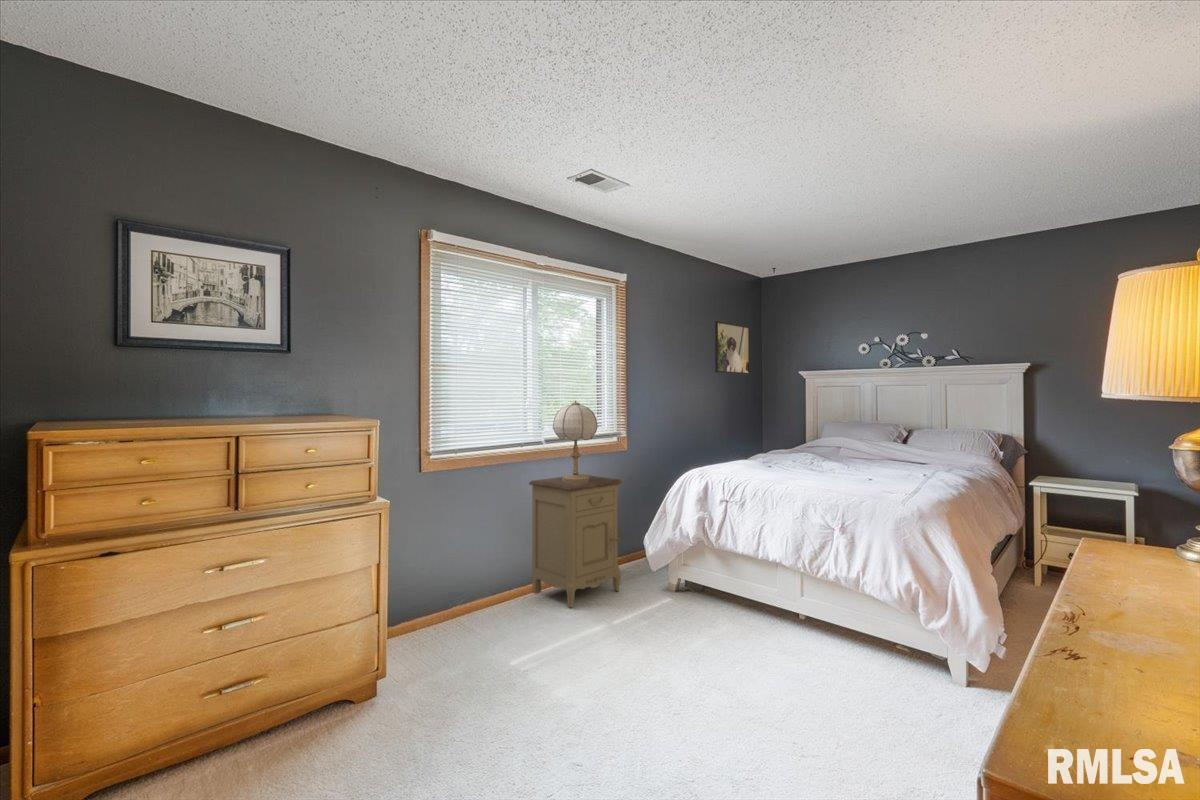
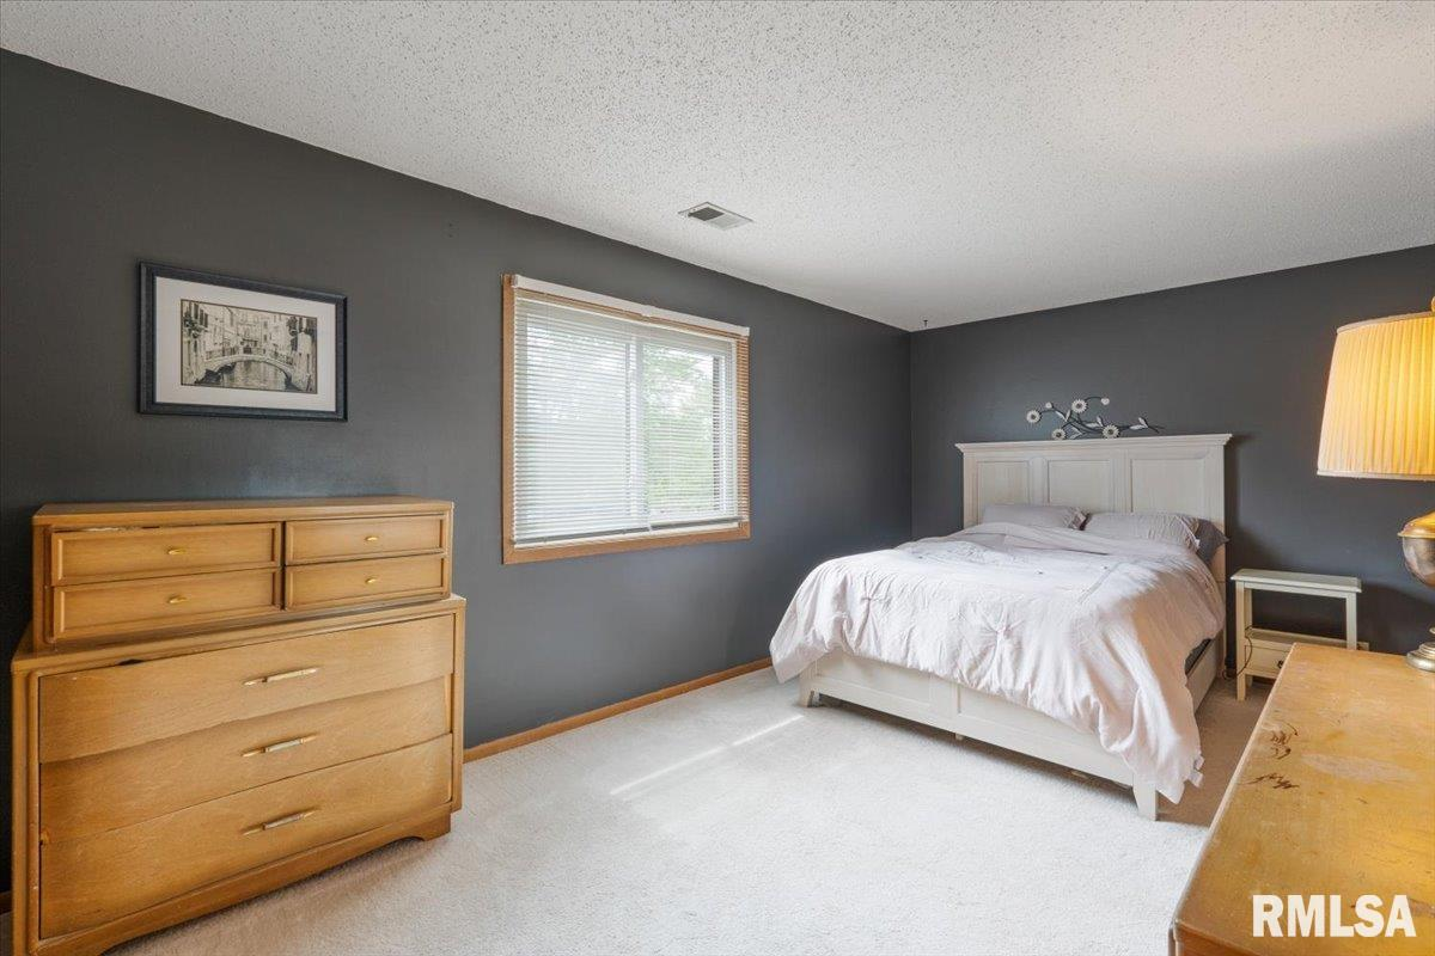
- table lamp [552,399,599,483]
- nightstand [528,473,623,609]
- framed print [714,320,751,376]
